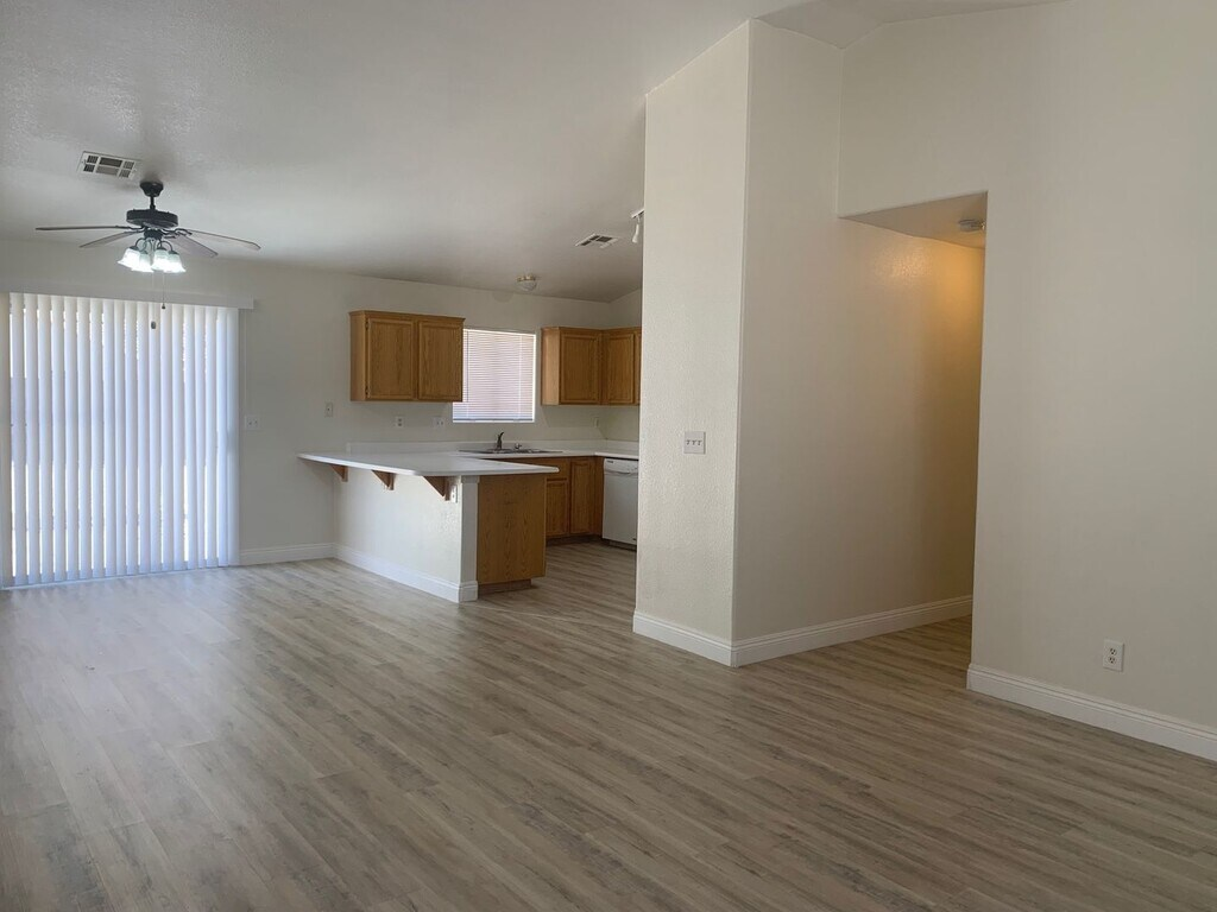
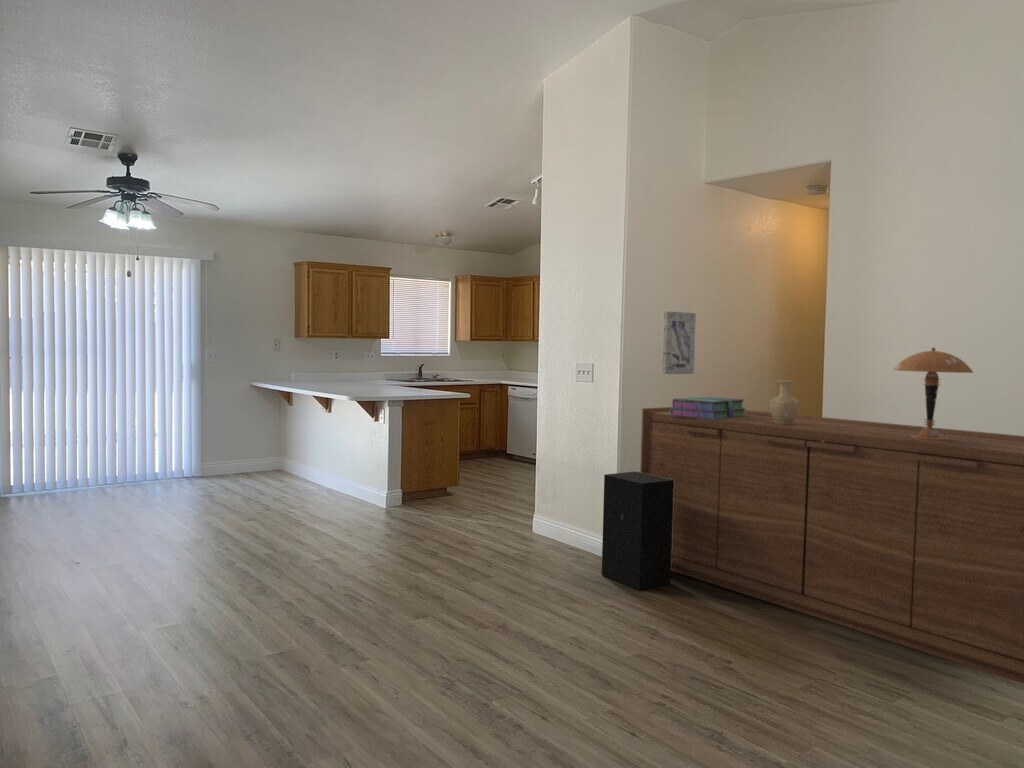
+ table lamp [892,347,974,441]
+ speaker [601,471,674,591]
+ stack of books [670,396,746,419]
+ vase [768,379,800,424]
+ sideboard [639,406,1024,685]
+ wall art [661,310,697,375]
